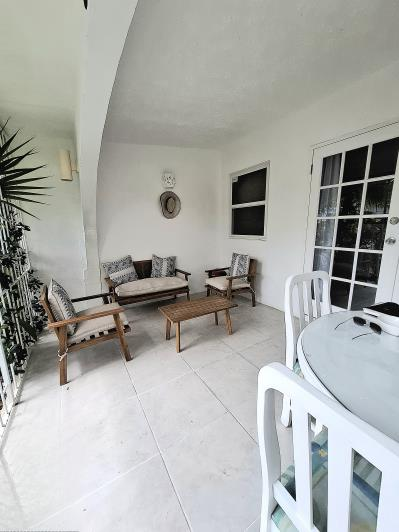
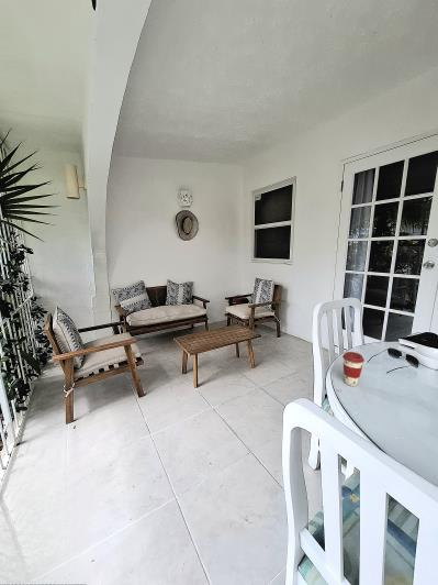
+ coffee cup [341,351,366,387]
